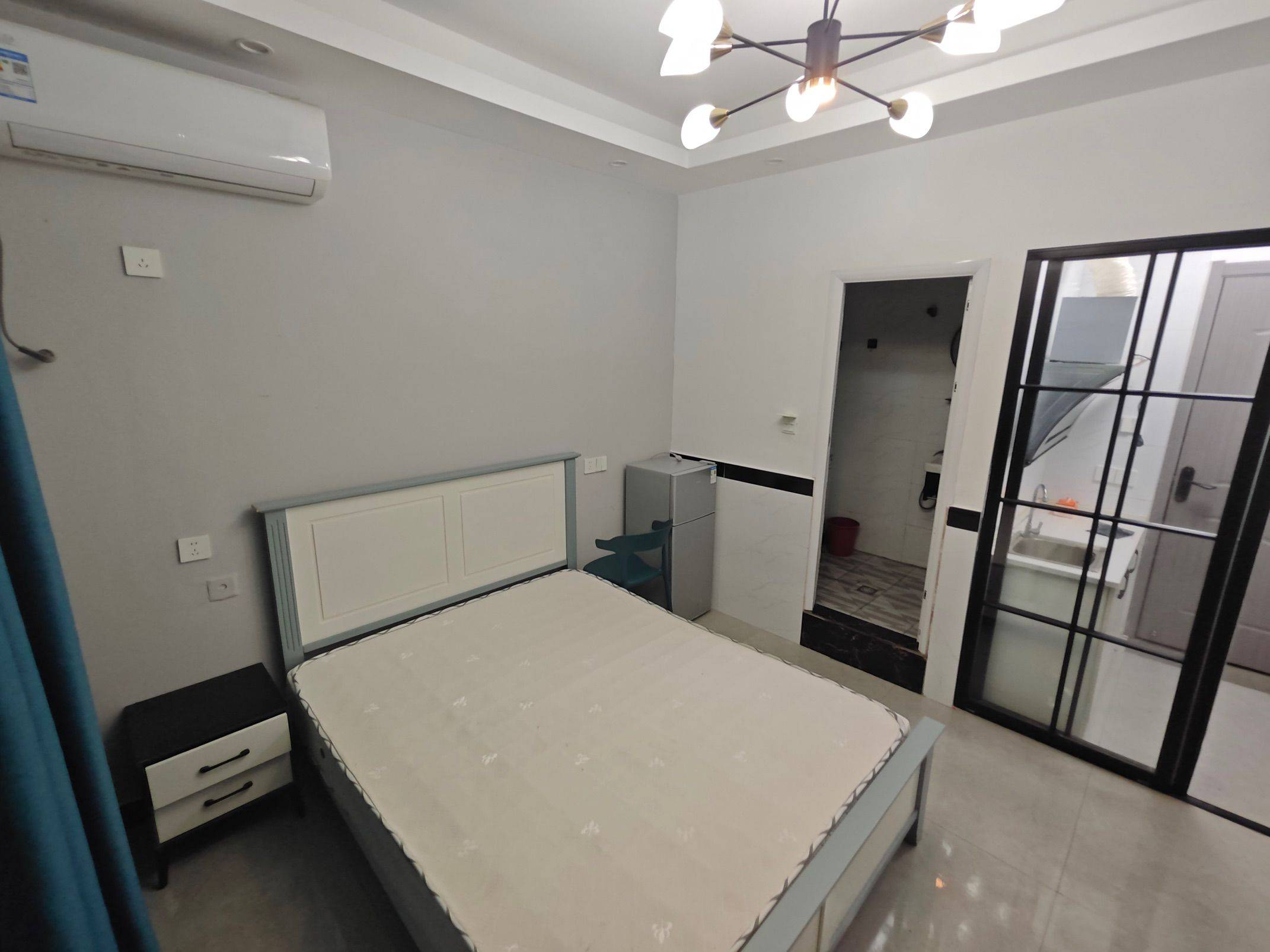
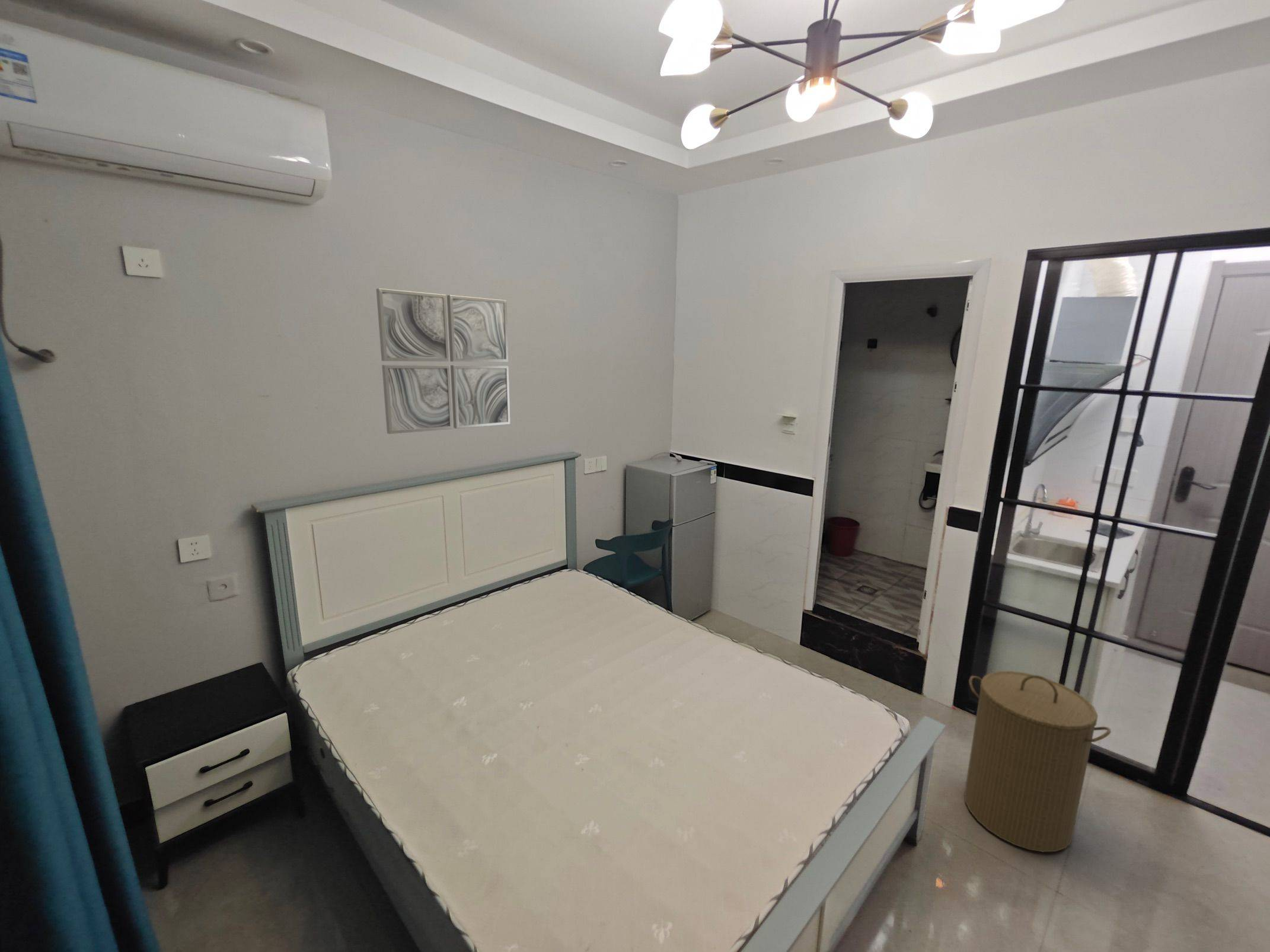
+ wall art [375,288,511,435]
+ laundry hamper [963,670,1112,853]
